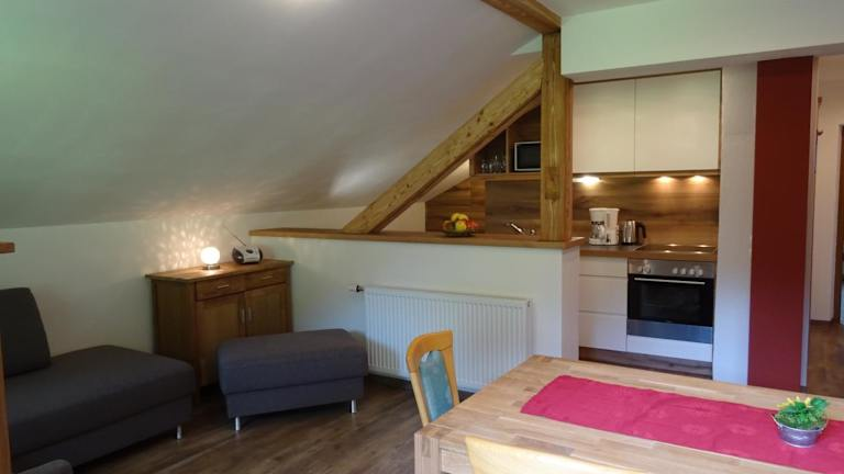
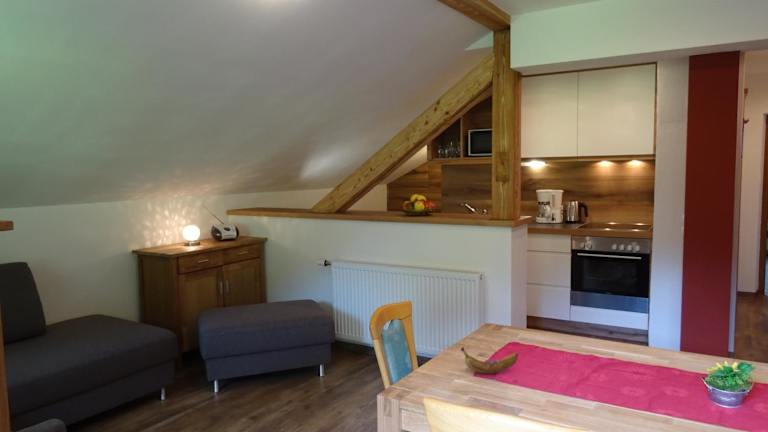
+ banana [460,346,519,375]
